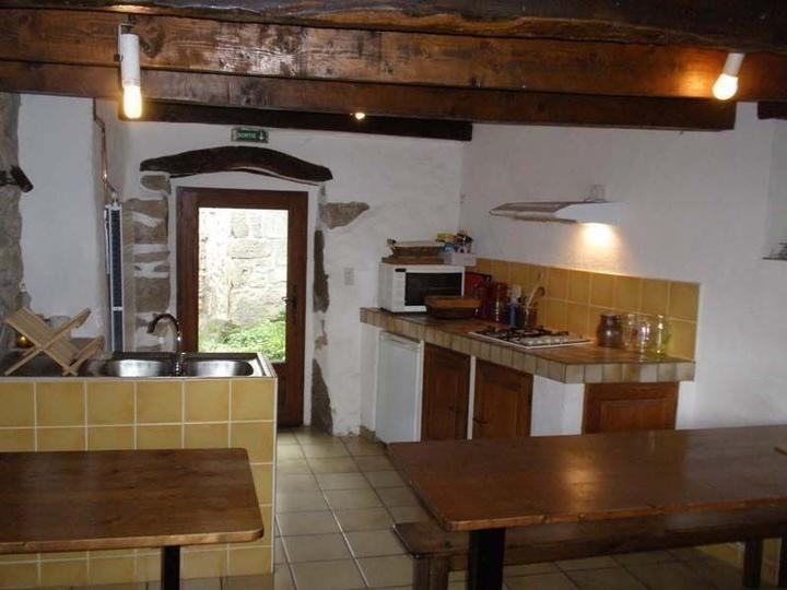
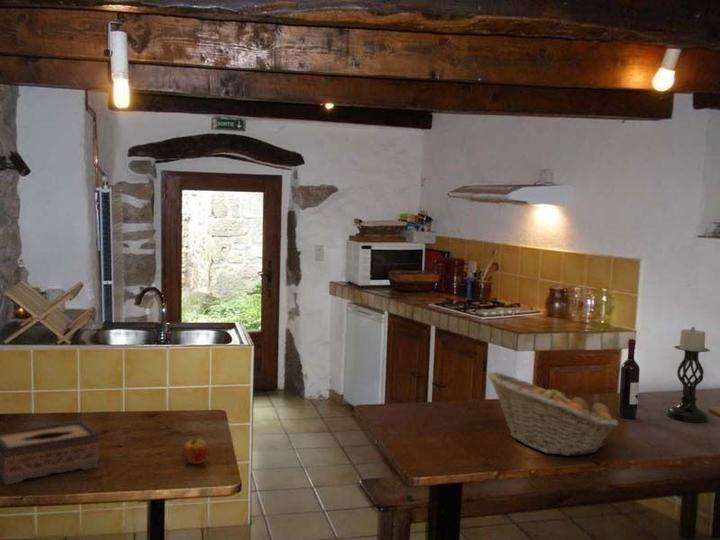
+ wine bottle [618,338,641,419]
+ fruit basket [486,371,620,457]
+ candle holder [666,326,711,423]
+ tissue box [0,420,100,486]
+ apple [182,435,210,465]
